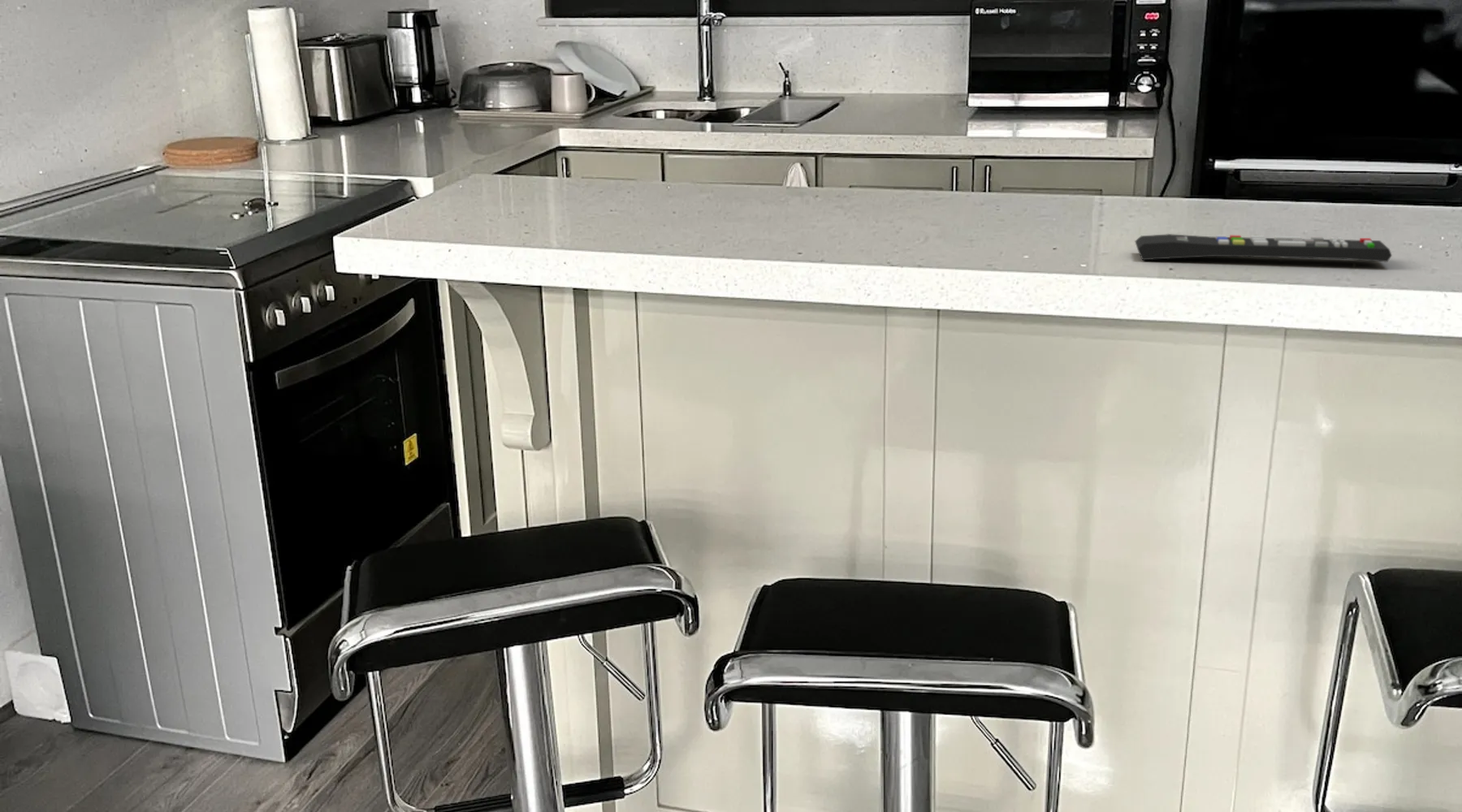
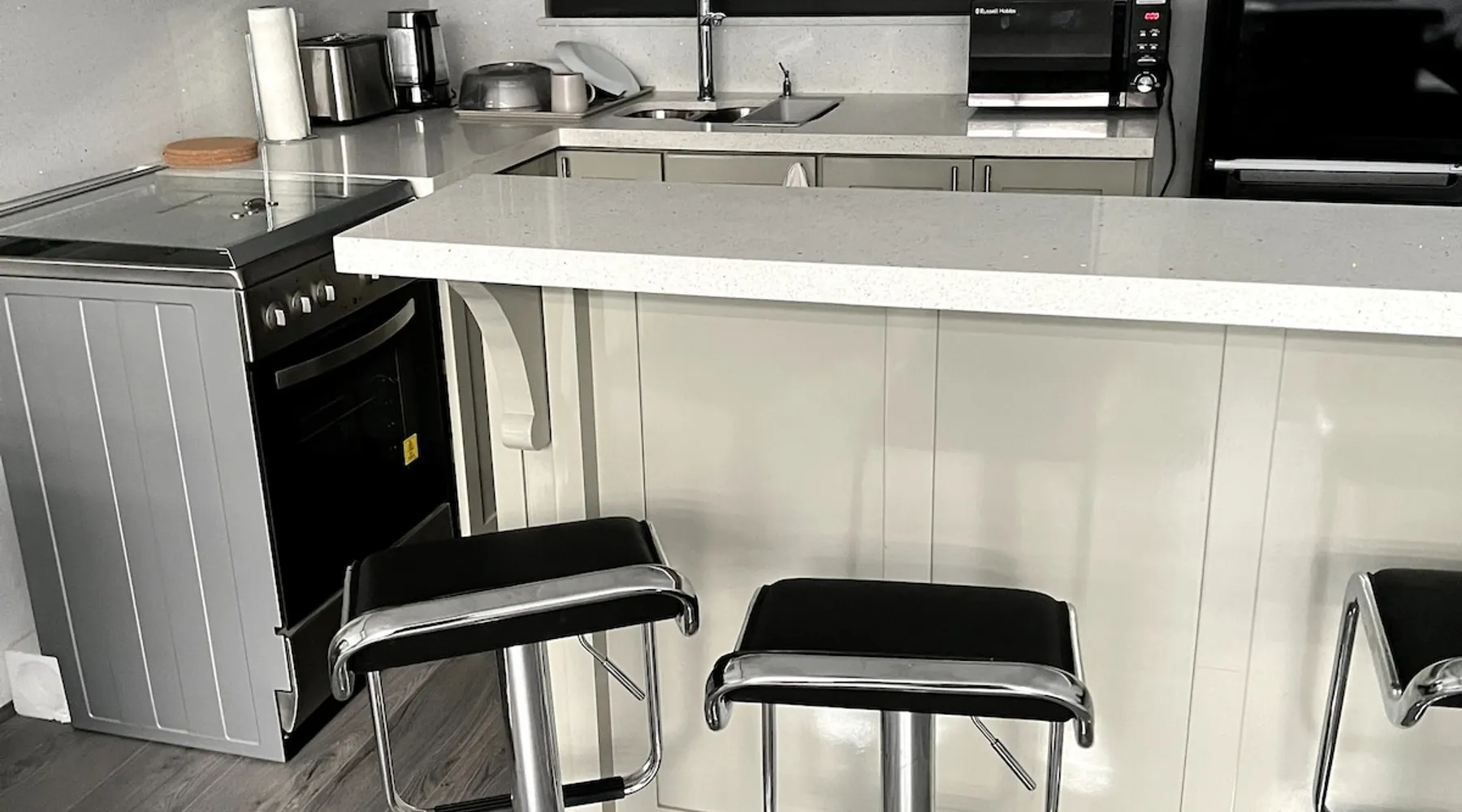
- remote control [1135,233,1393,263]
